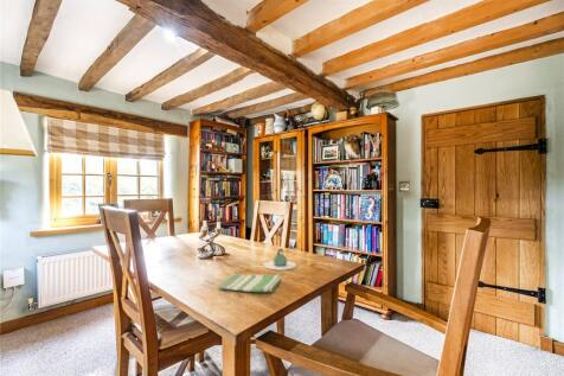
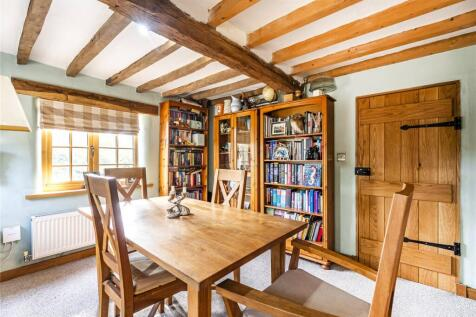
- teapot [263,248,297,272]
- dish towel [217,272,283,293]
